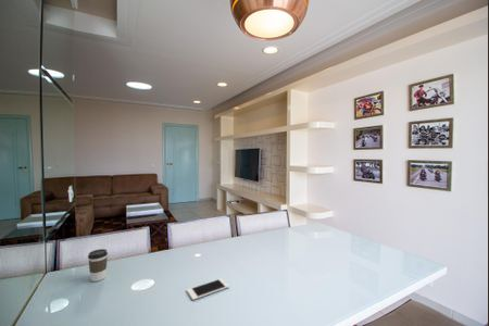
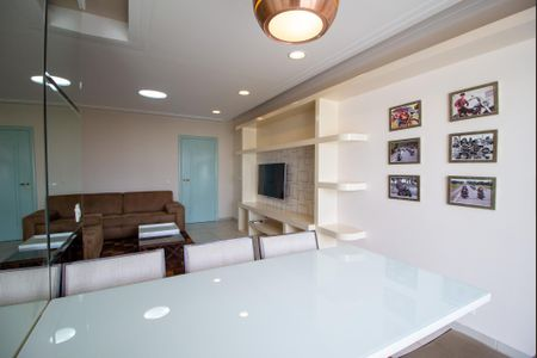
- coffee cup [87,248,109,283]
- cell phone [186,277,230,301]
